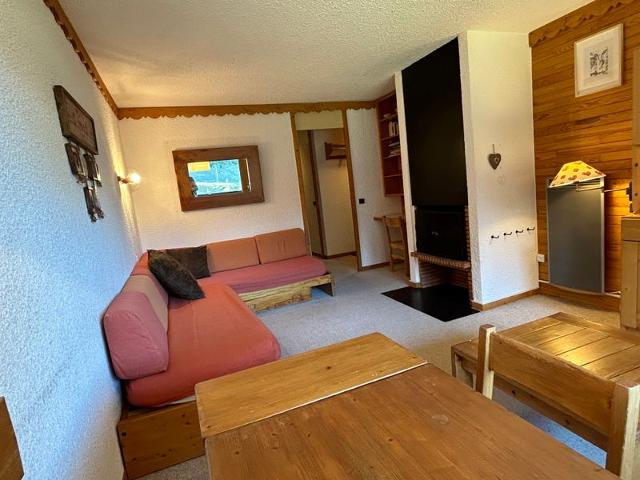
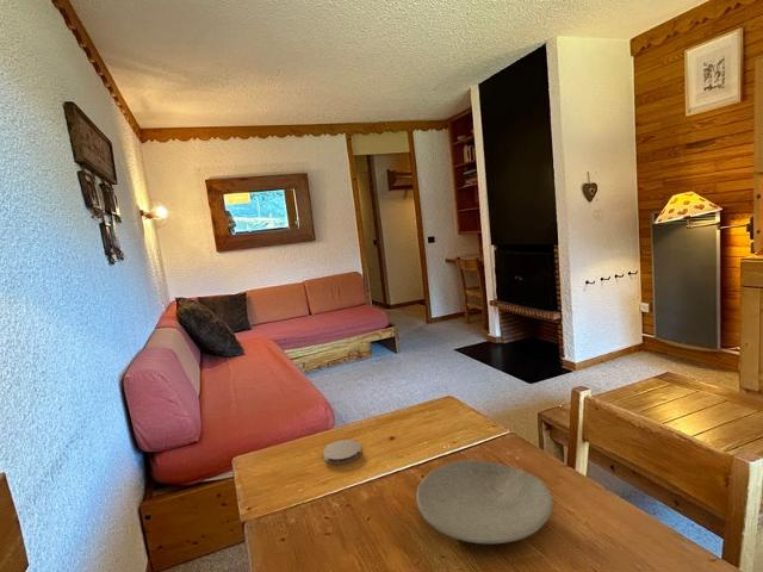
+ coaster [322,439,362,466]
+ bowl [415,459,554,545]
